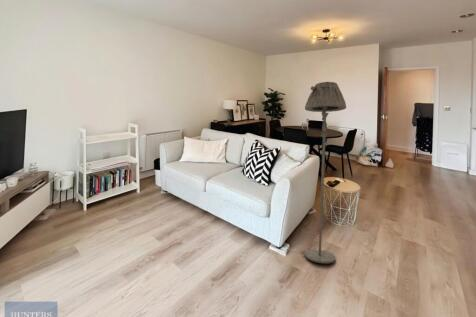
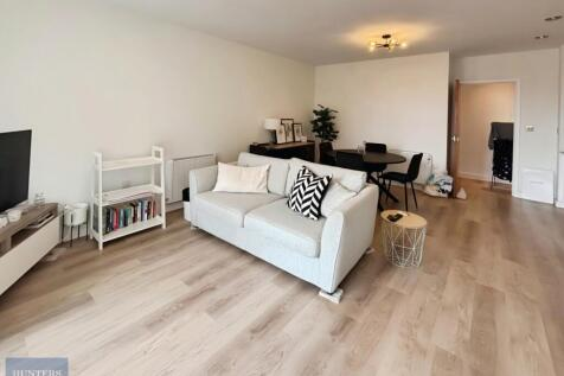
- floor lamp [303,81,347,264]
